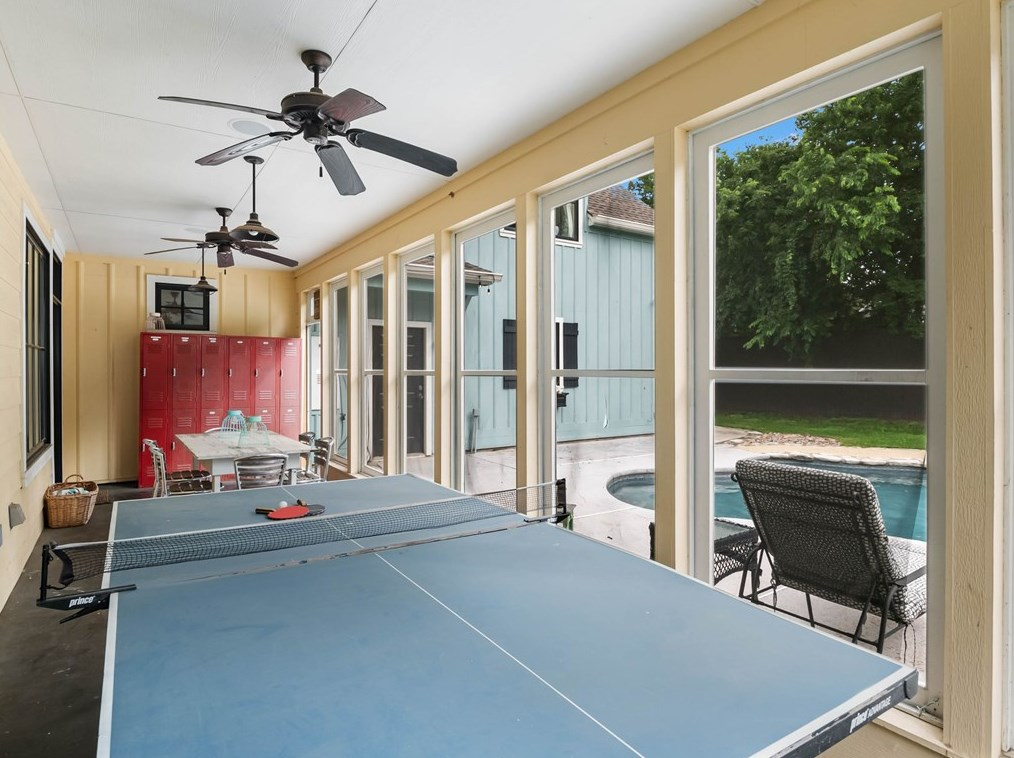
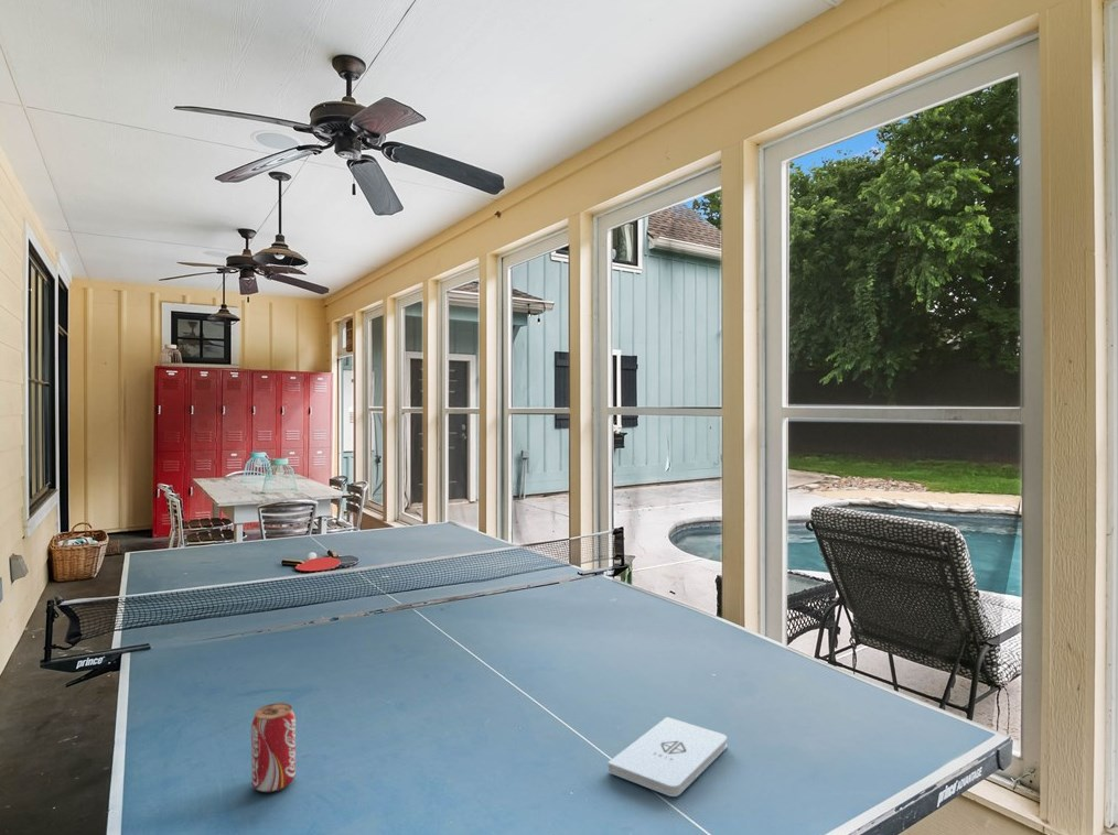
+ beverage can [250,702,297,793]
+ notepad [606,716,728,798]
